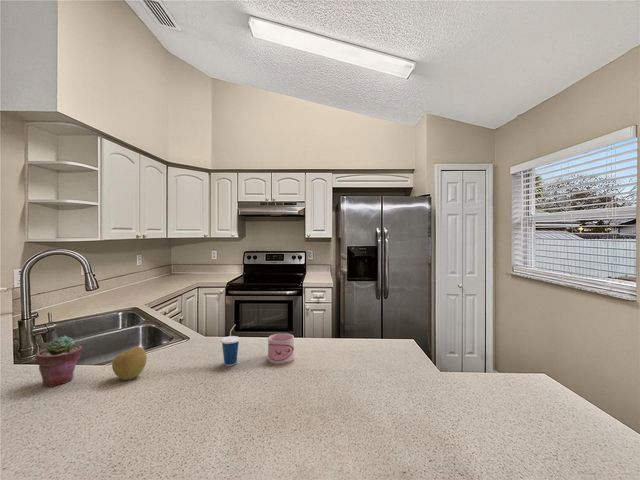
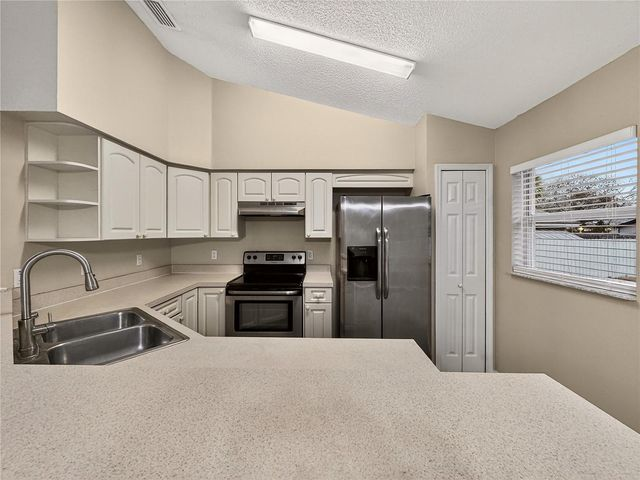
- apple [111,346,148,381]
- mug [267,333,295,366]
- potted succulent [35,335,83,388]
- cup [220,324,241,367]
